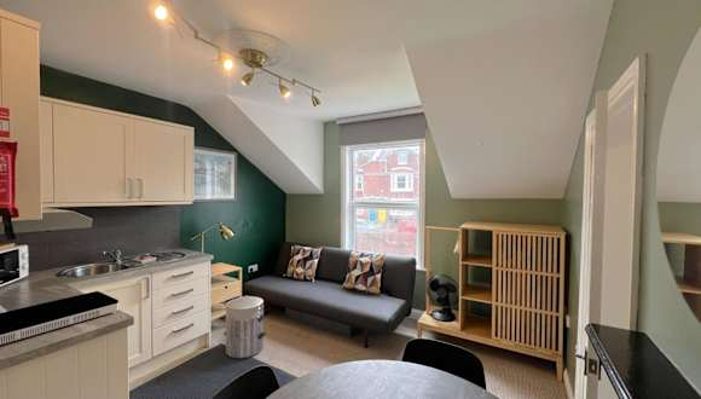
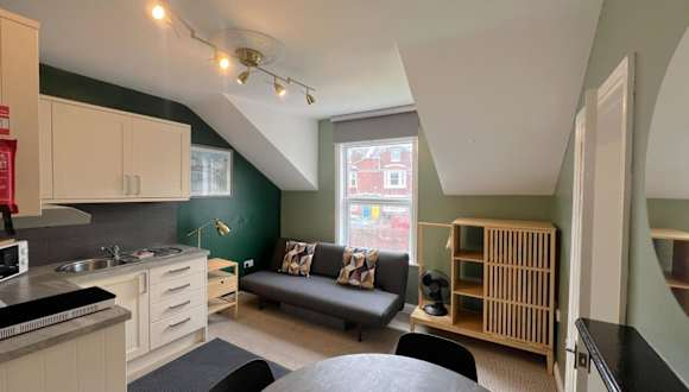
- waste bin [222,294,267,359]
